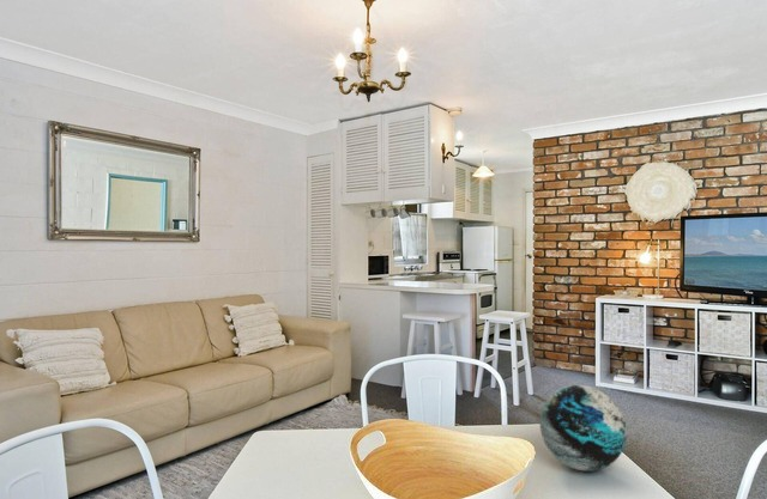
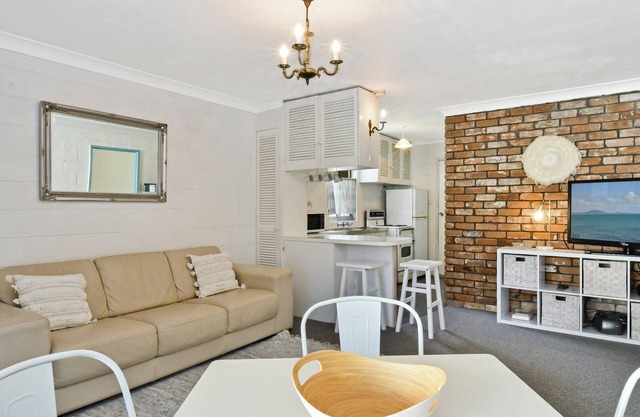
- decorative orb [539,384,628,473]
